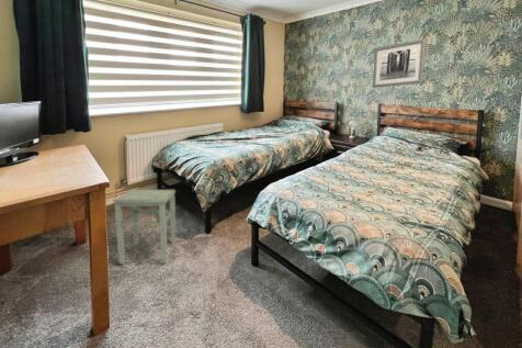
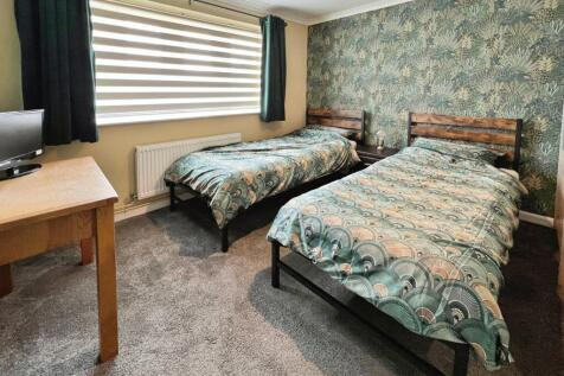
- wall art [372,37,427,89]
- stool [112,189,177,265]
